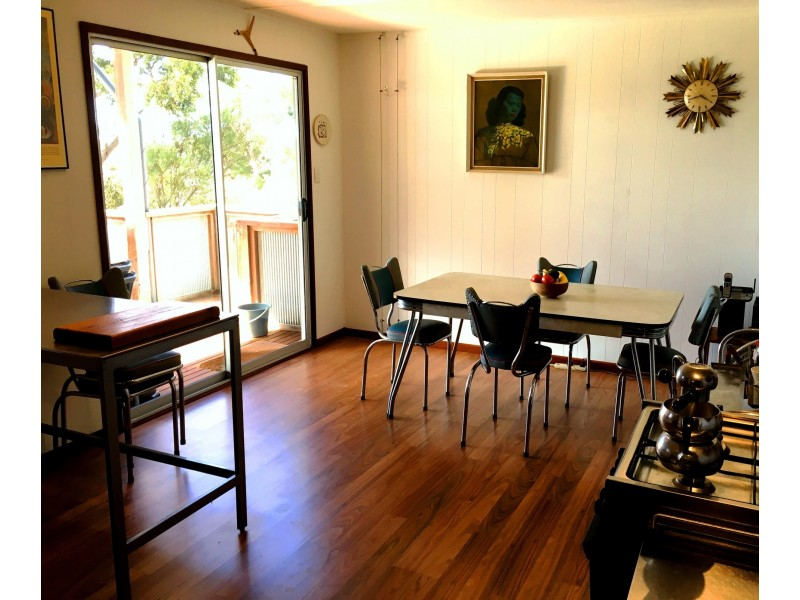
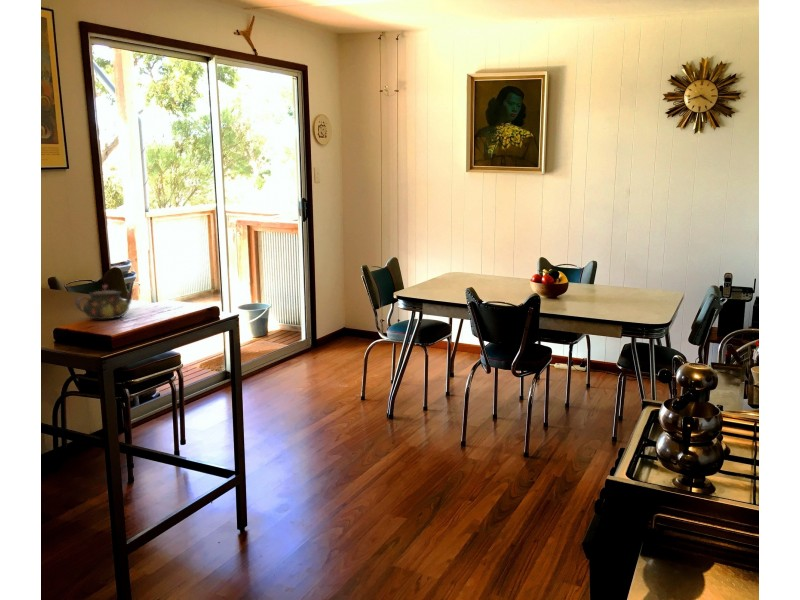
+ teapot [74,284,134,321]
